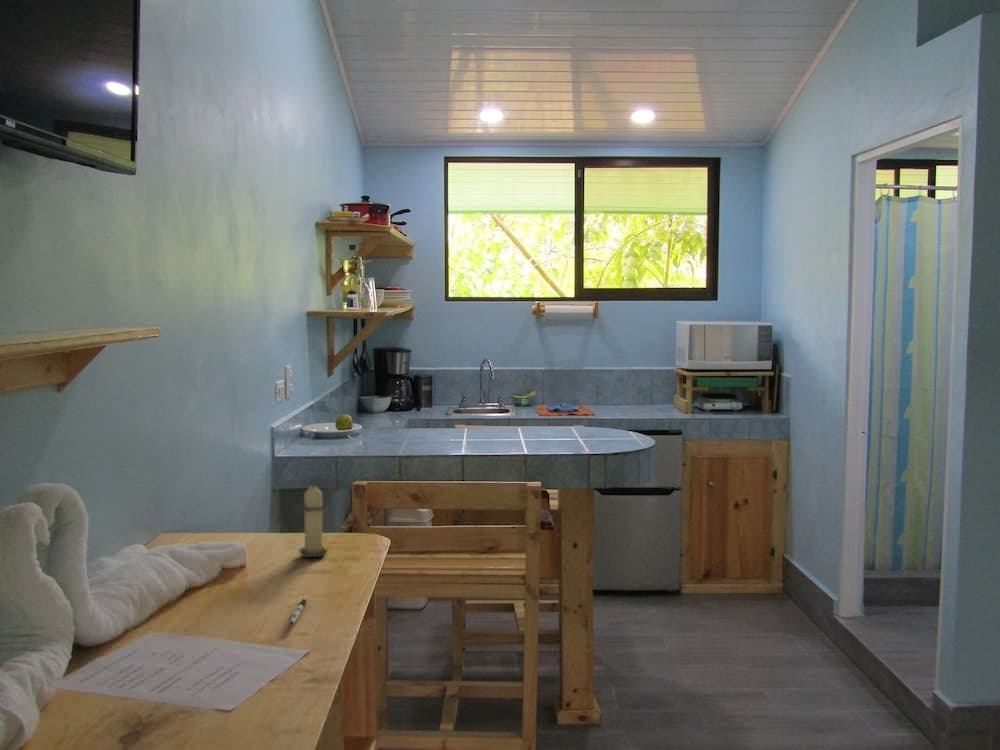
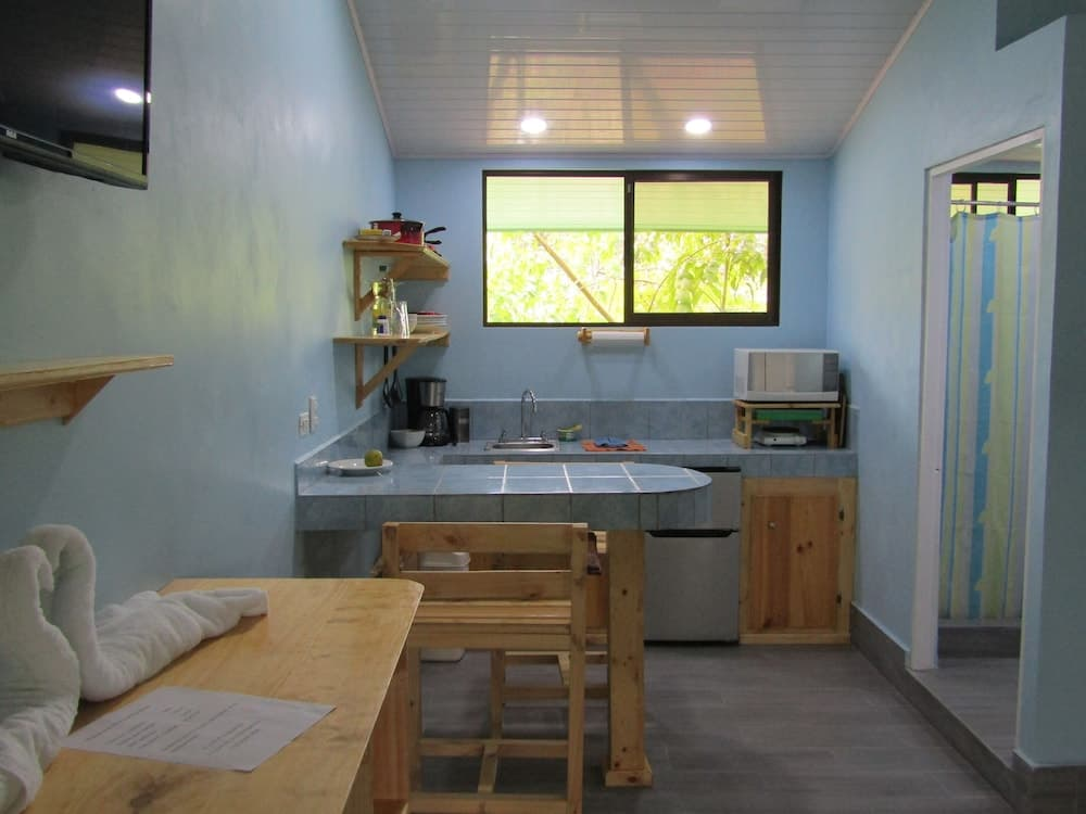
- pen [288,597,307,626]
- candle [296,480,331,558]
